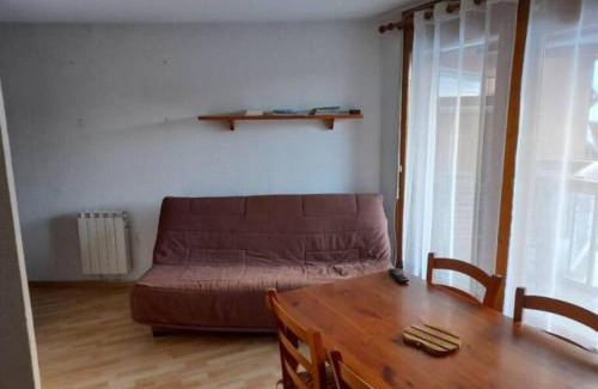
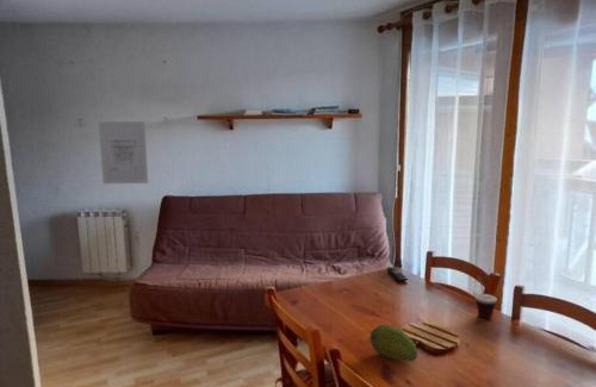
+ fruit [370,324,420,362]
+ wall art [98,120,149,185]
+ cup [474,275,498,319]
